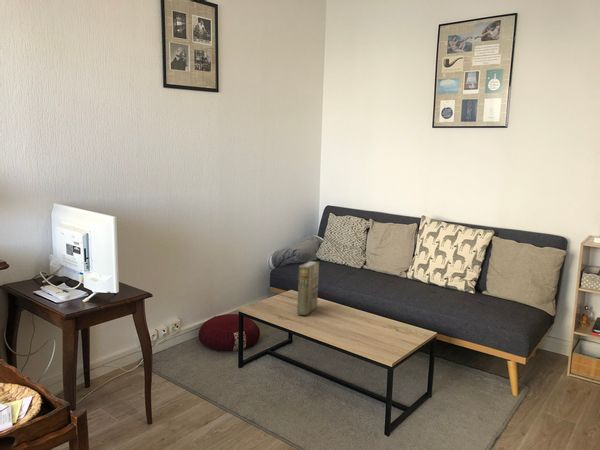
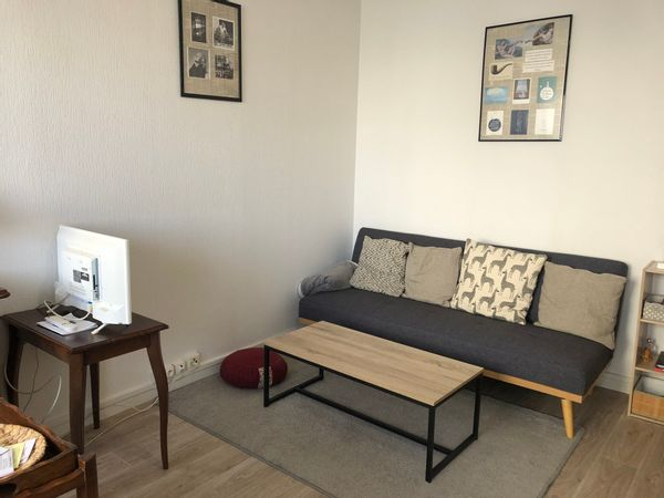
- book [296,260,320,316]
